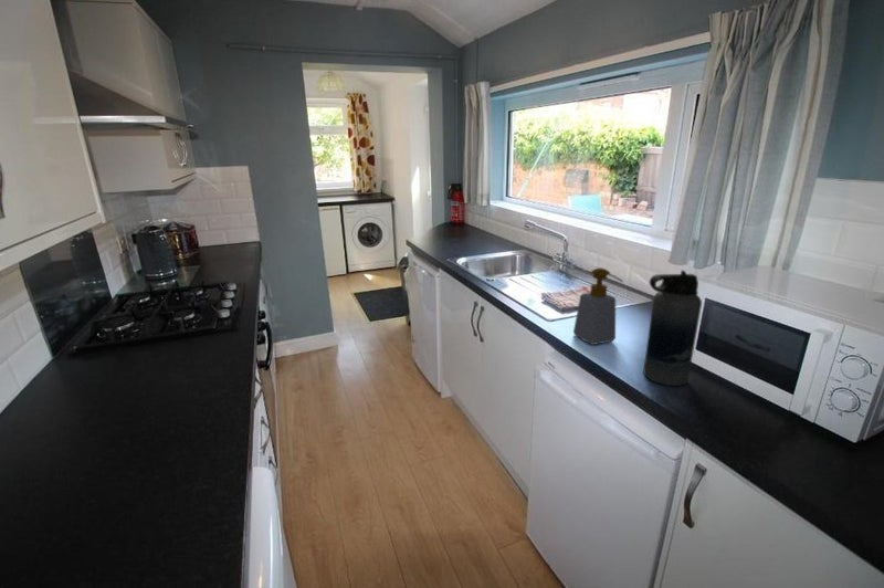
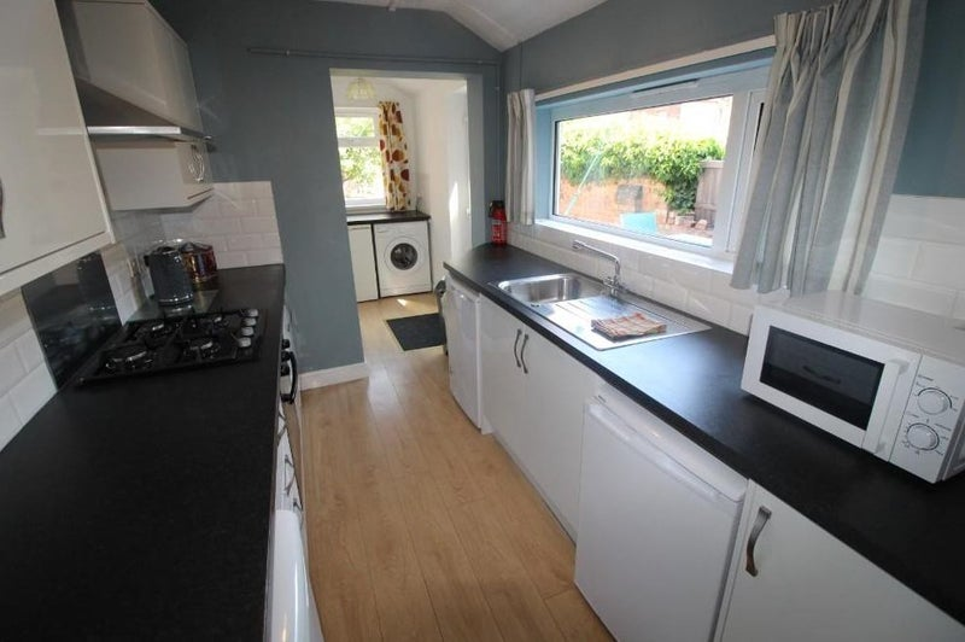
- soap bottle [572,266,624,346]
- water bottle [642,269,703,387]
